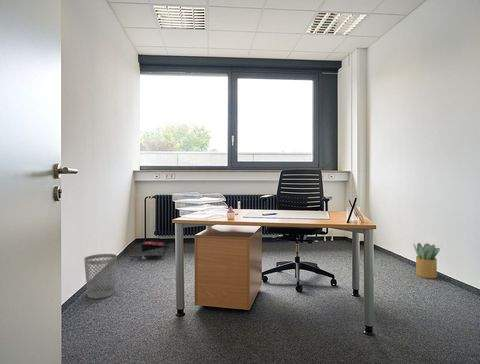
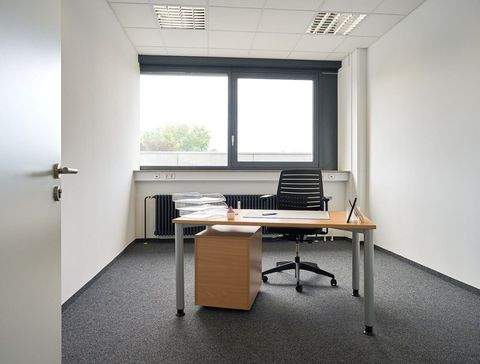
- backpack [130,241,171,261]
- potted plant [412,242,441,279]
- wastebasket [83,253,118,299]
